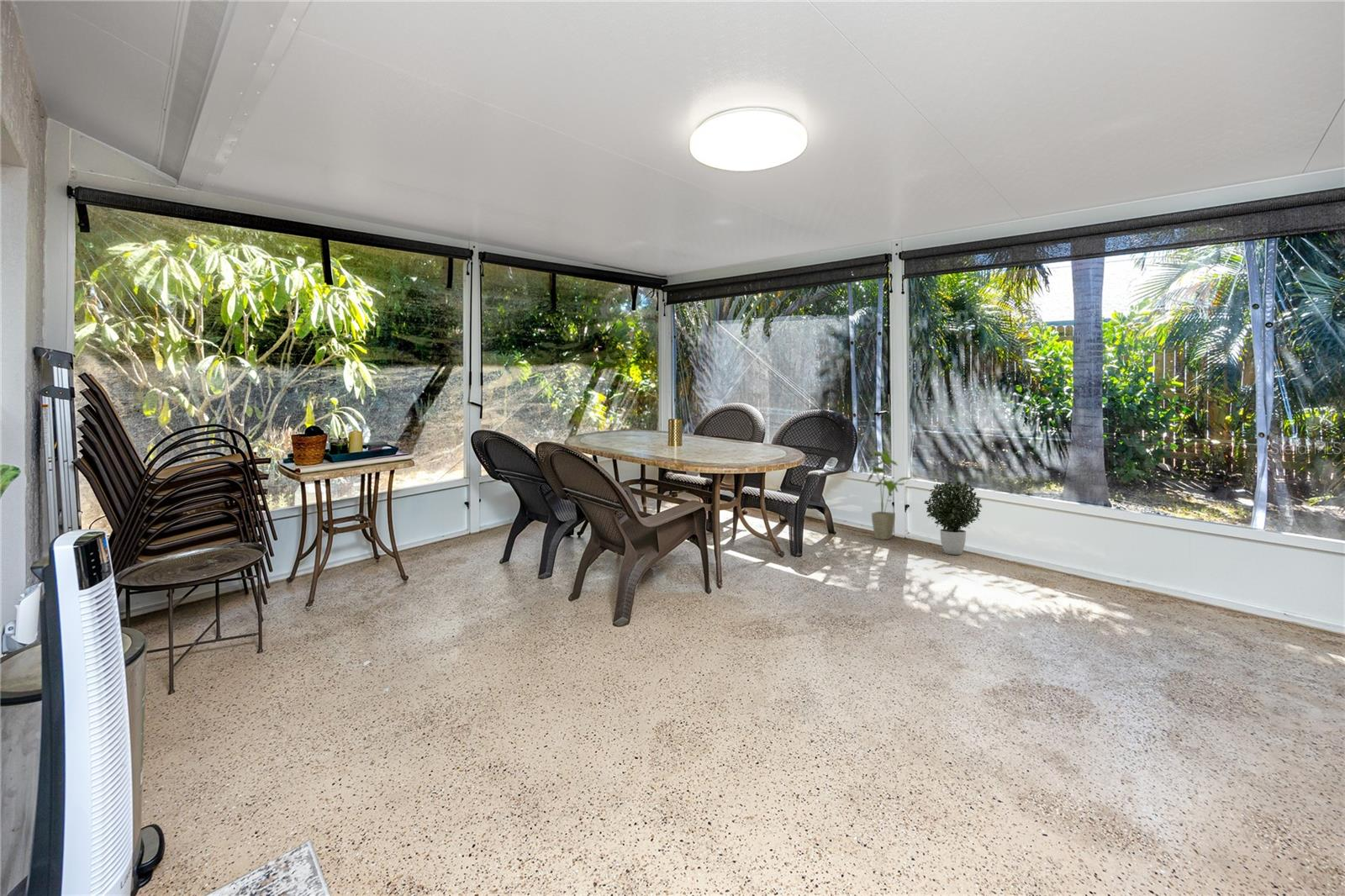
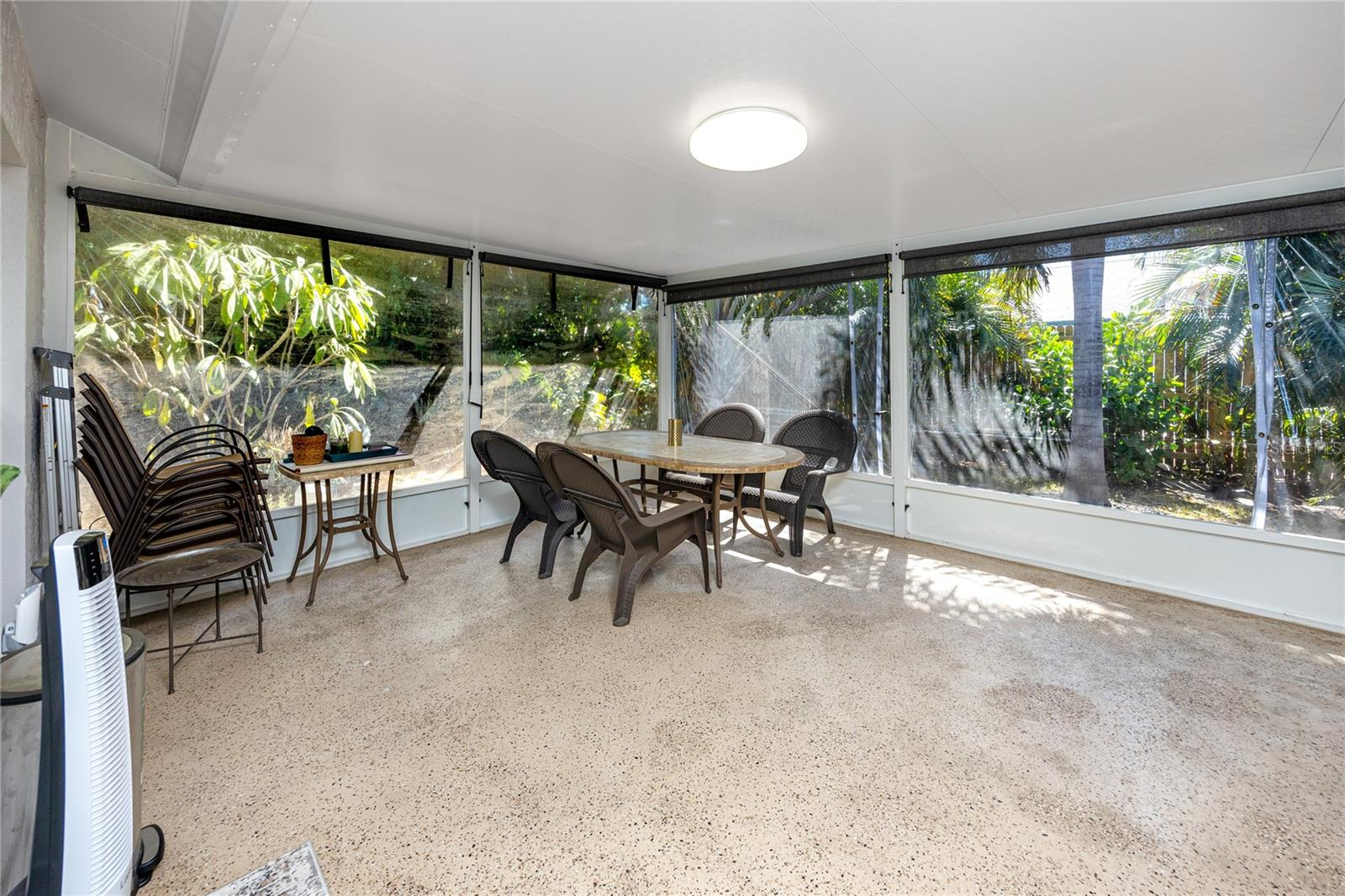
- house plant [866,450,918,540]
- potted plant [923,480,983,556]
